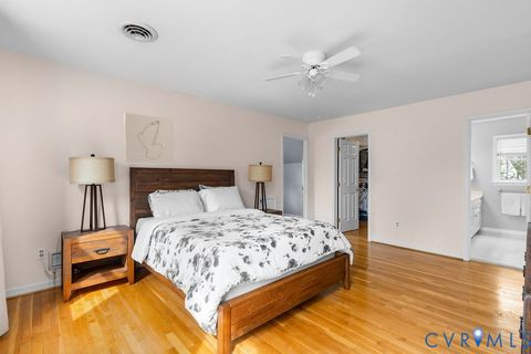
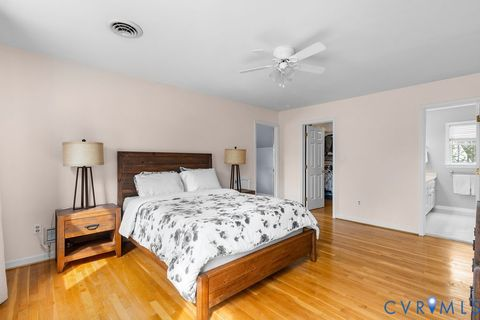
- wall art [123,112,175,164]
